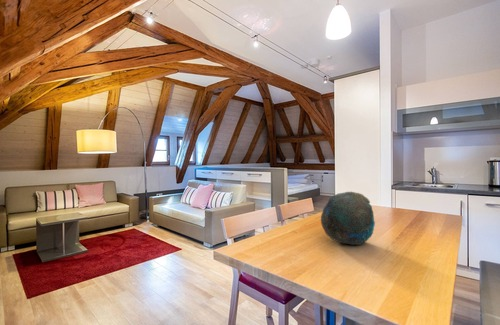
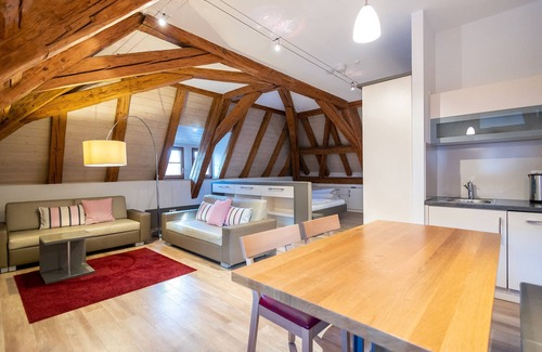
- decorative bowl [320,191,376,246]
